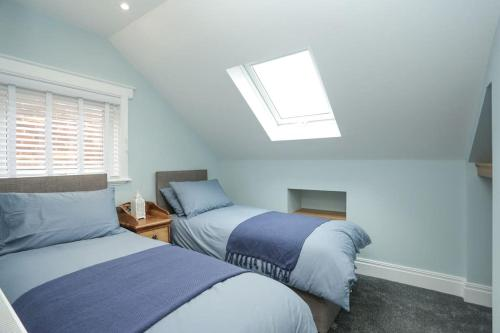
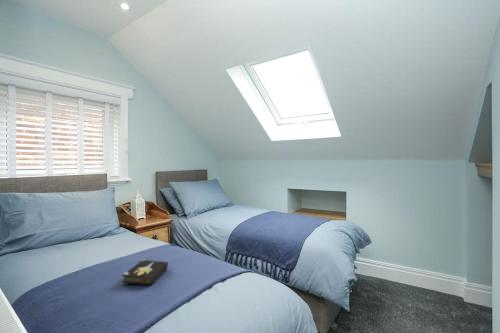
+ hardback book [121,259,169,286]
